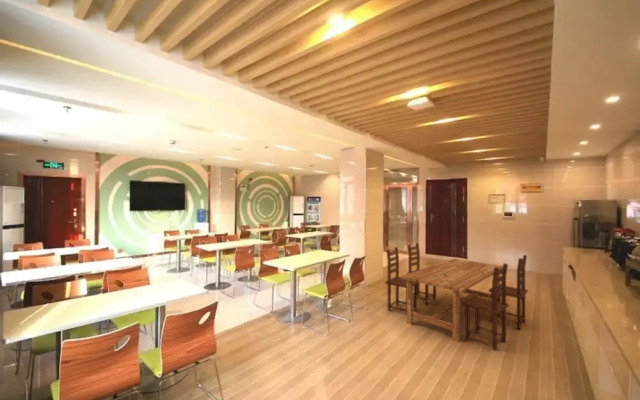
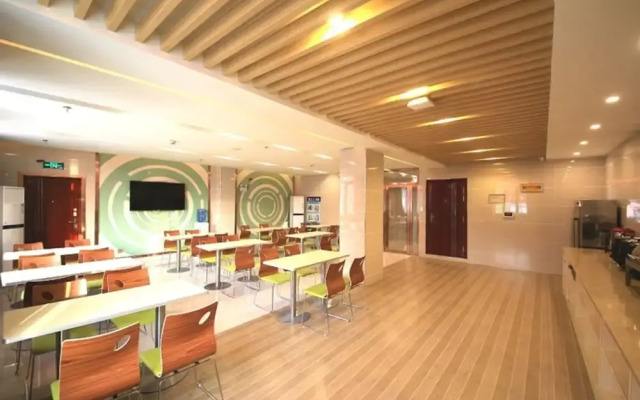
- dining table [384,242,529,352]
